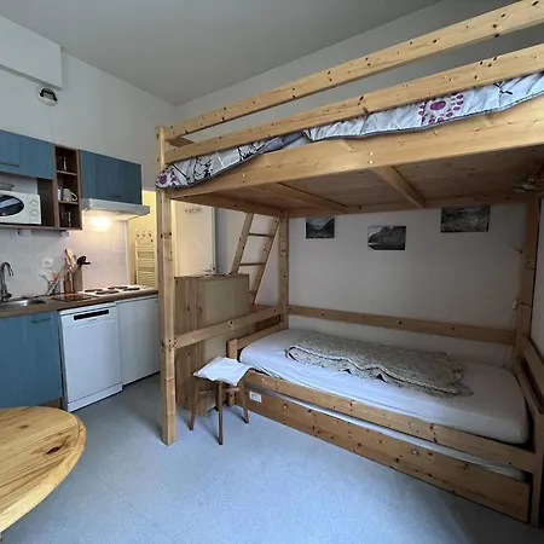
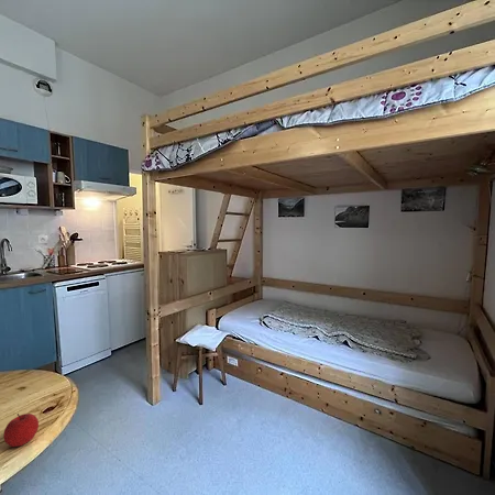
+ apple [2,413,40,448]
